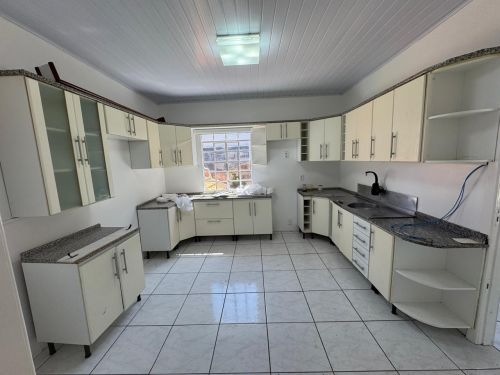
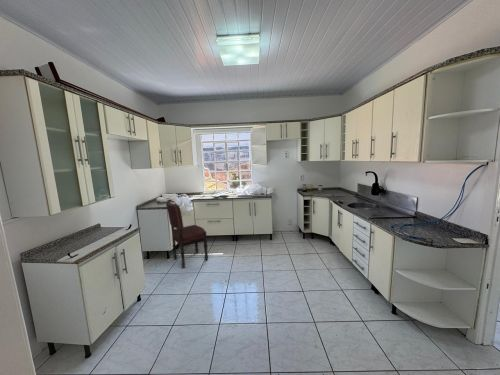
+ dining chair [165,200,209,269]
